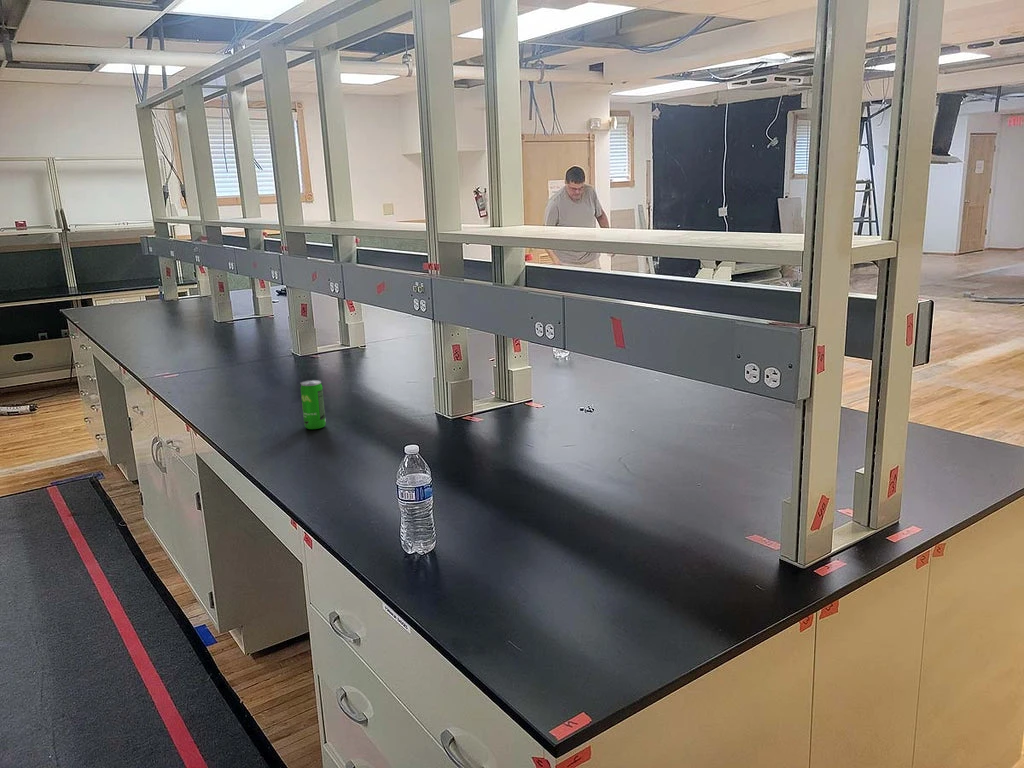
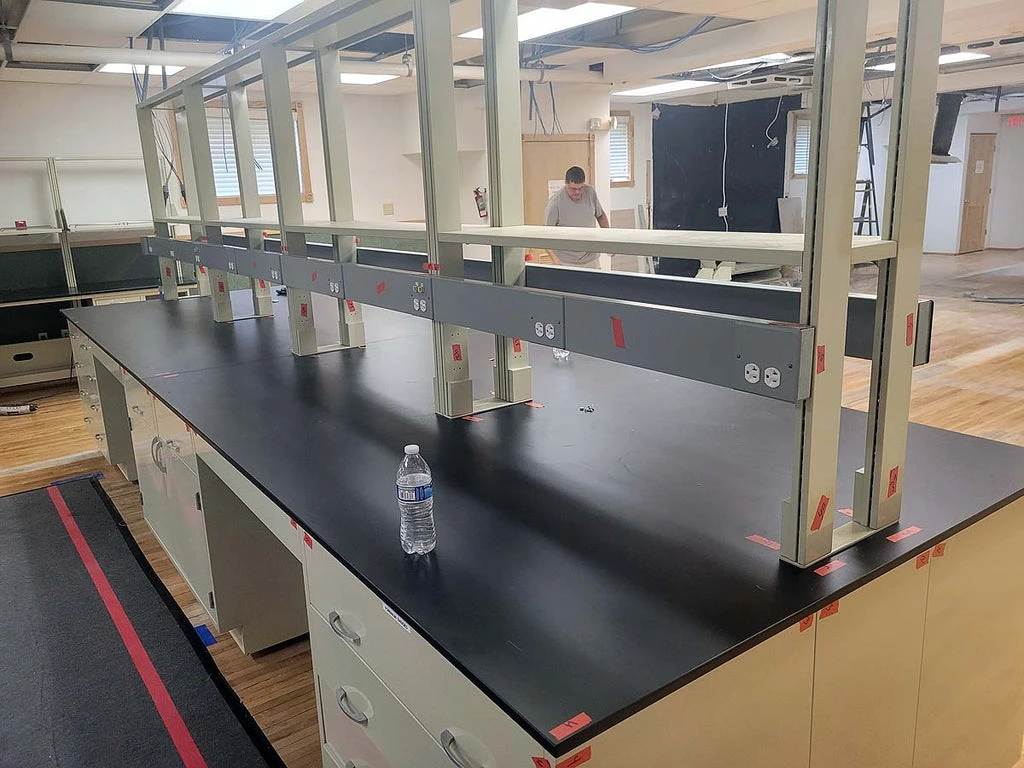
- beverage can [300,379,327,430]
